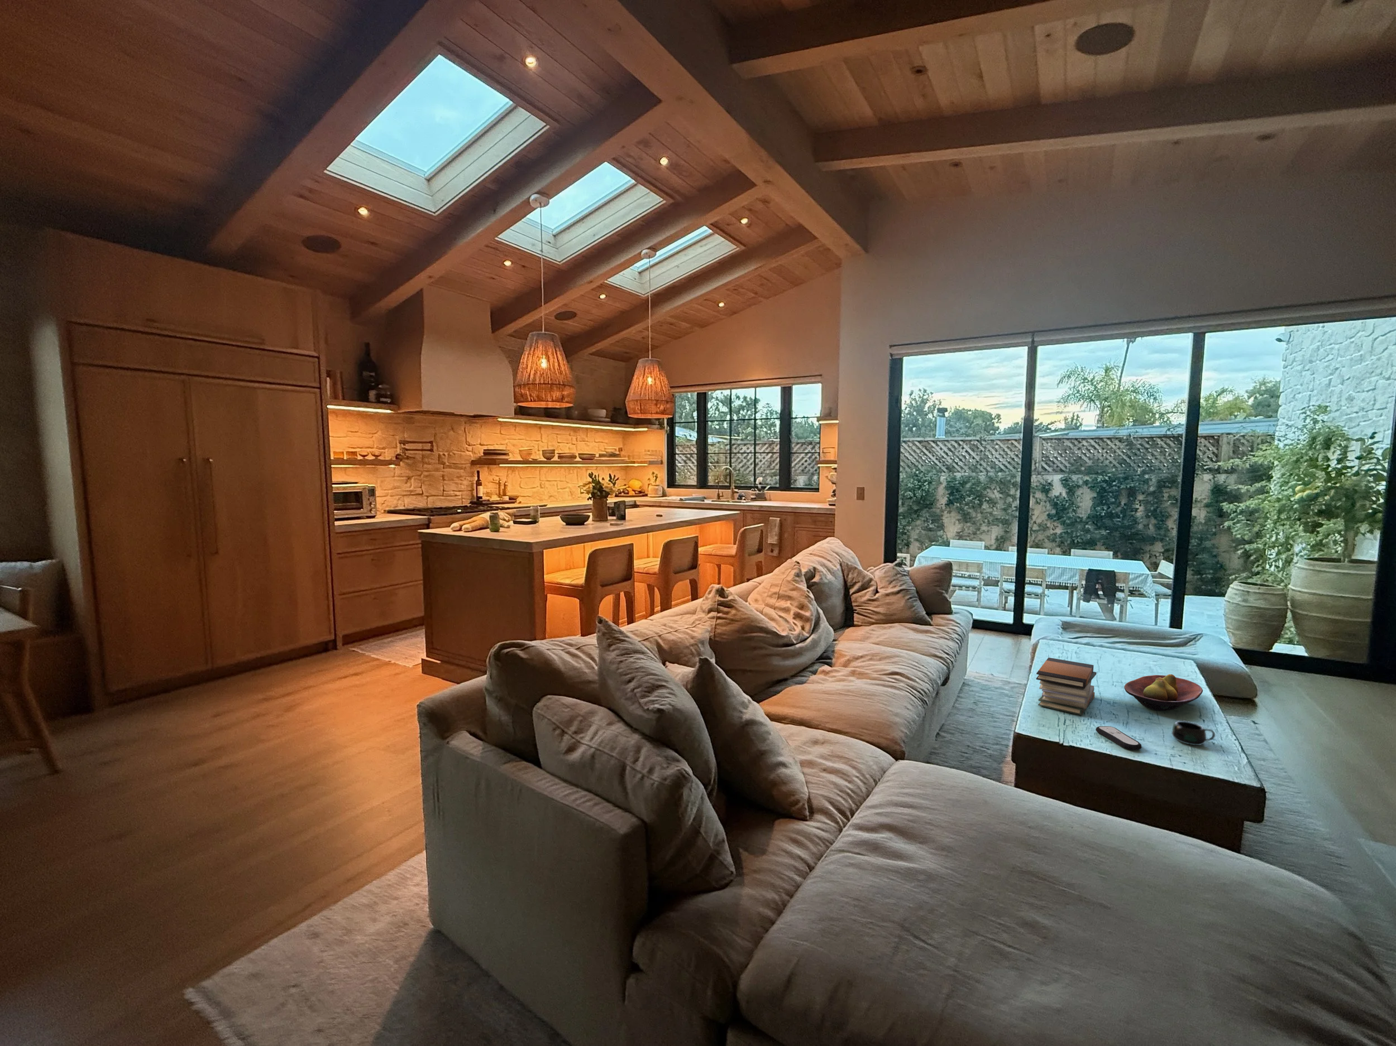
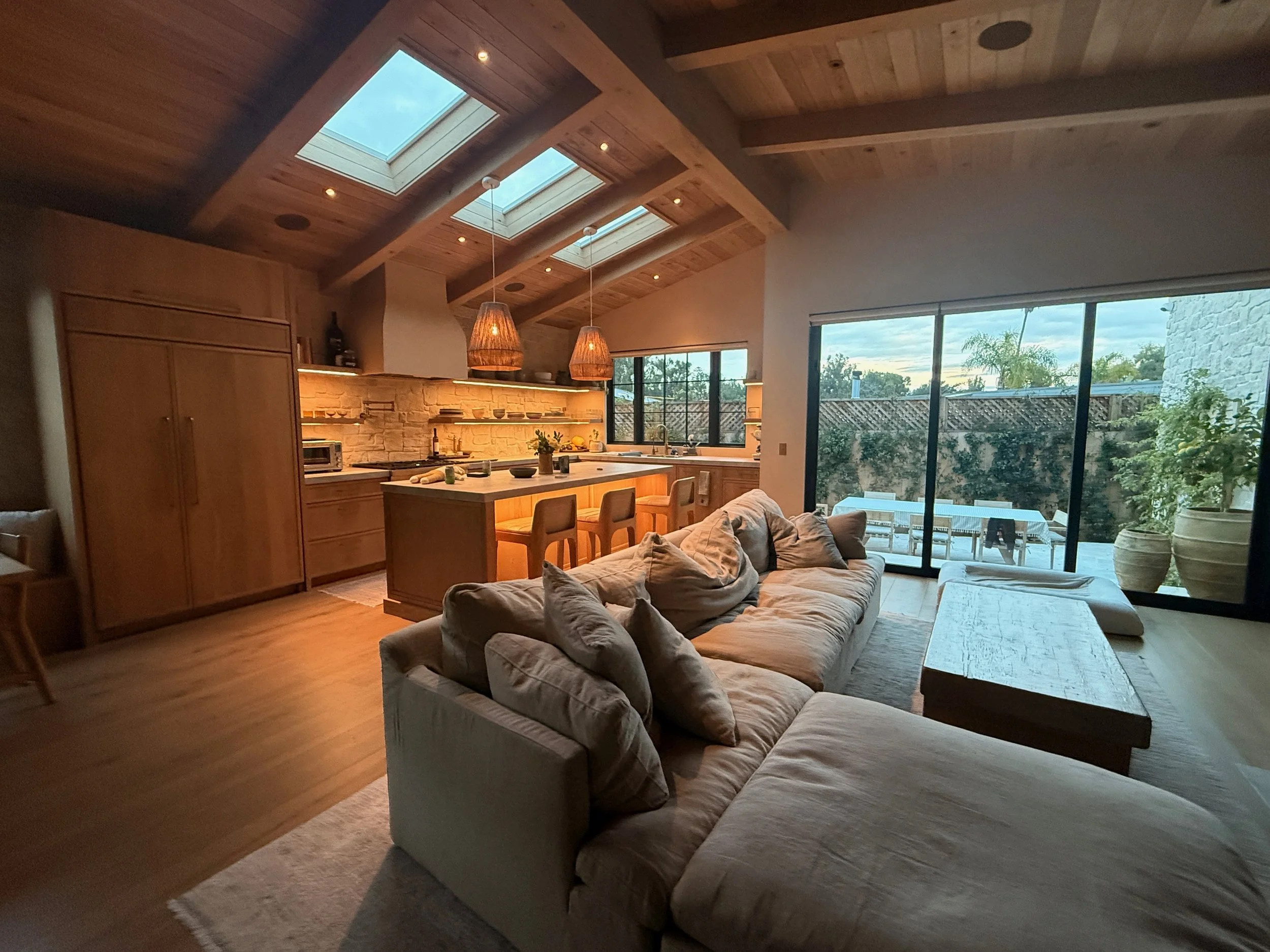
- book stack [1035,657,1097,715]
- mug [1171,720,1216,746]
- remote control [1095,726,1142,750]
- fruit bowl [1123,674,1204,711]
